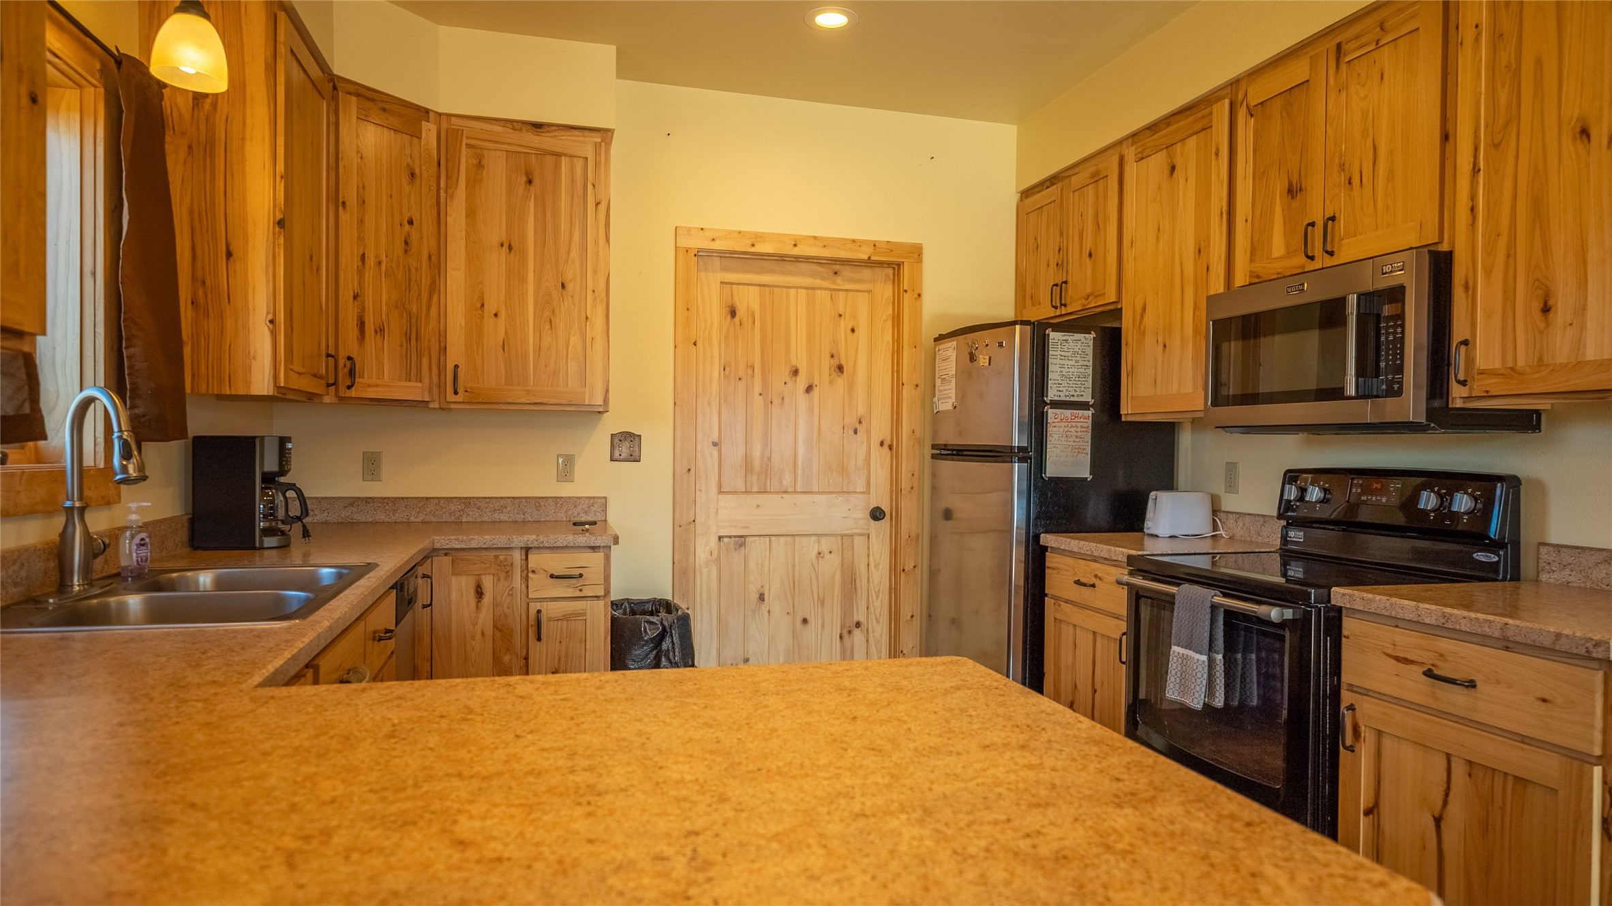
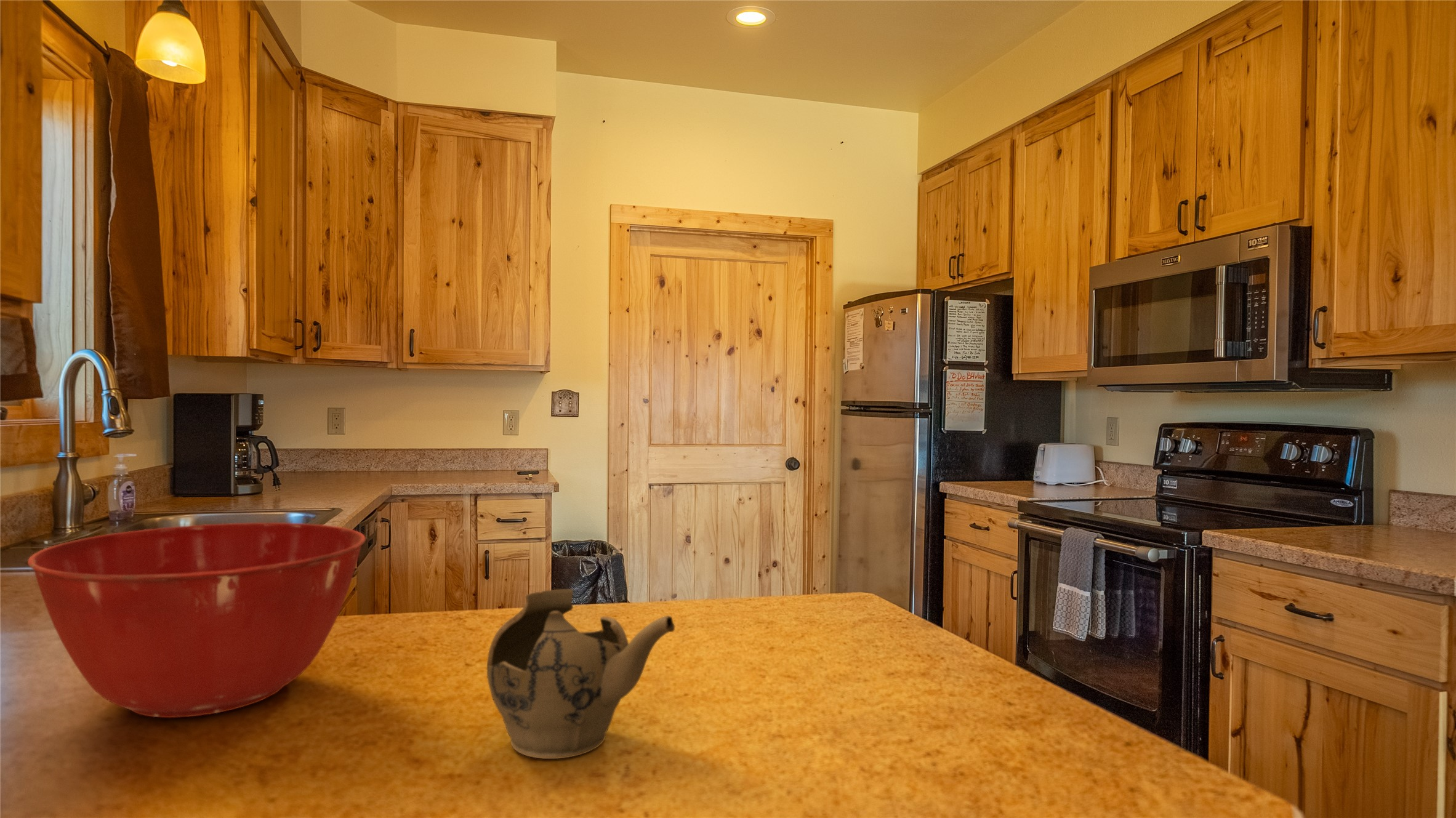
+ mixing bowl [27,522,366,718]
+ teapot [486,589,675,760]
